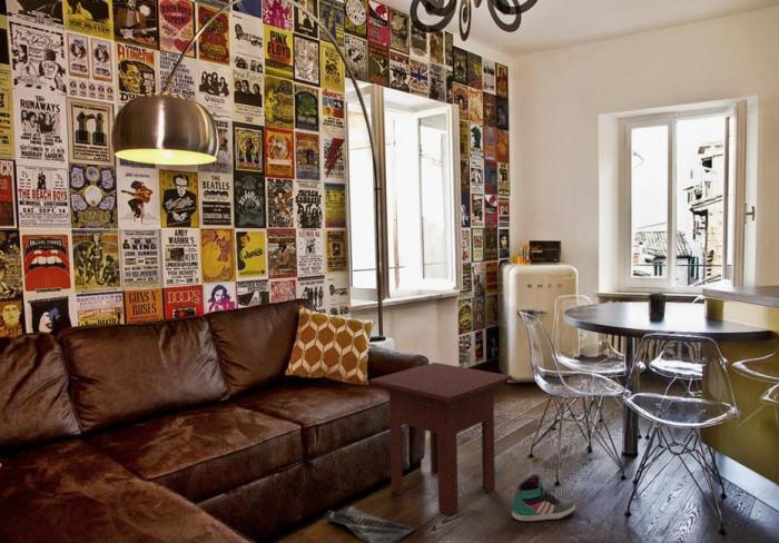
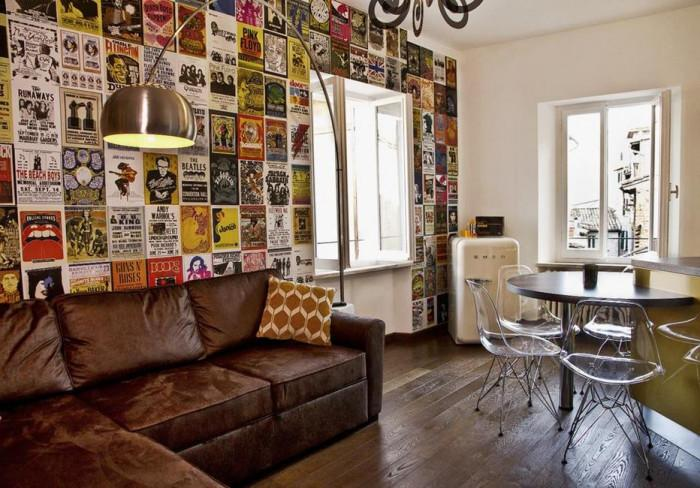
- bag [323,505,416,543]
- sneaker [511,473,576,523]
- side table [369,362,513,516]
